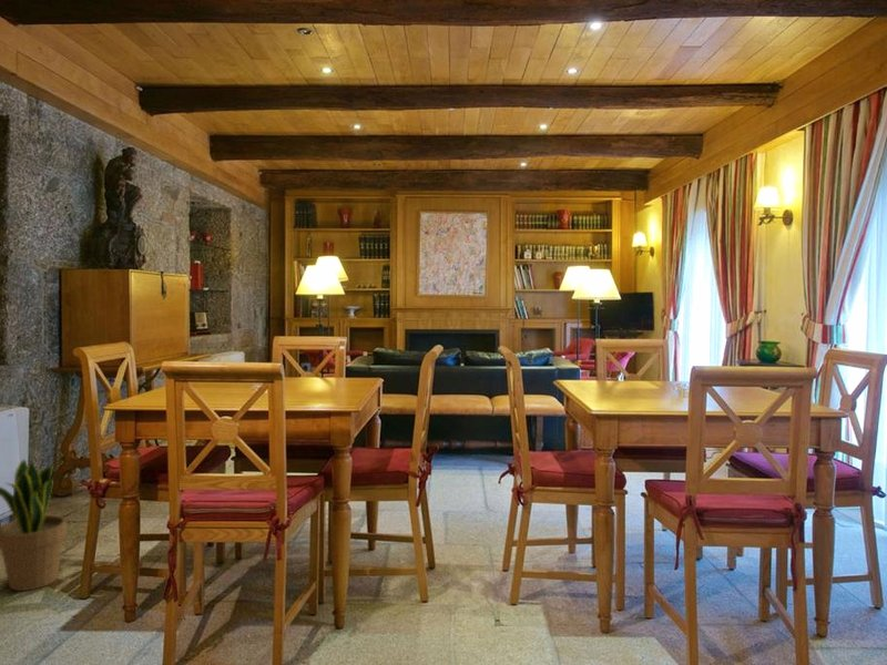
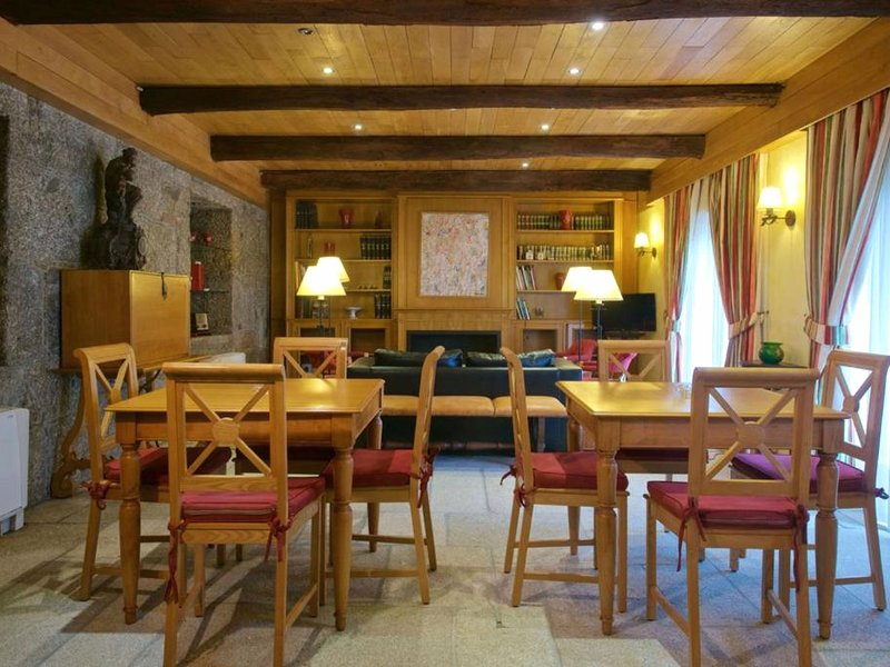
- potted plant [0,458,68,592]
